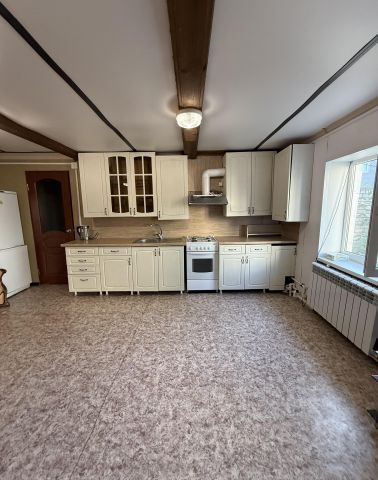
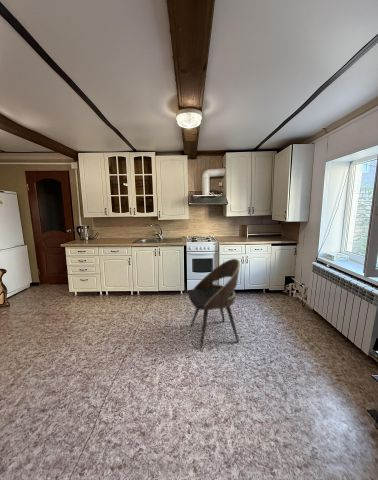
+ dining chair [187,258,241,348]
